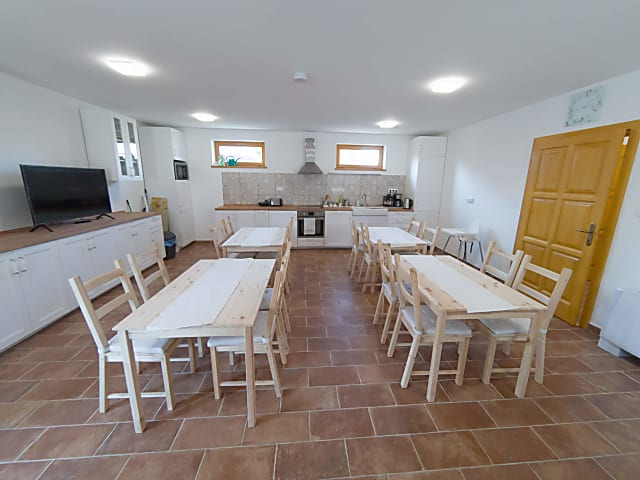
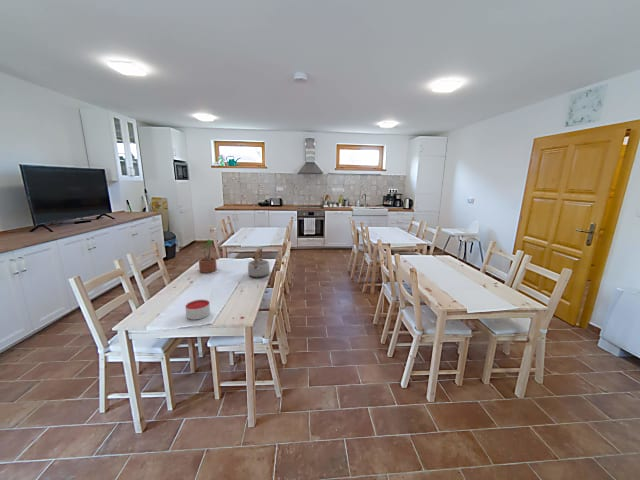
+ candle [184,299,211,321]
+ potted plant [198,238,218,274]
+ teapot [247,247,271,279]
